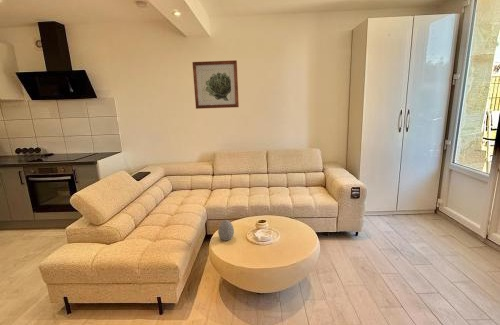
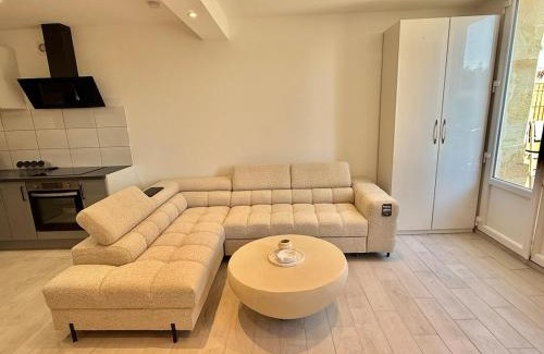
- decorative egg [217,219,235,242]
- wall art [192,59,240,110]
